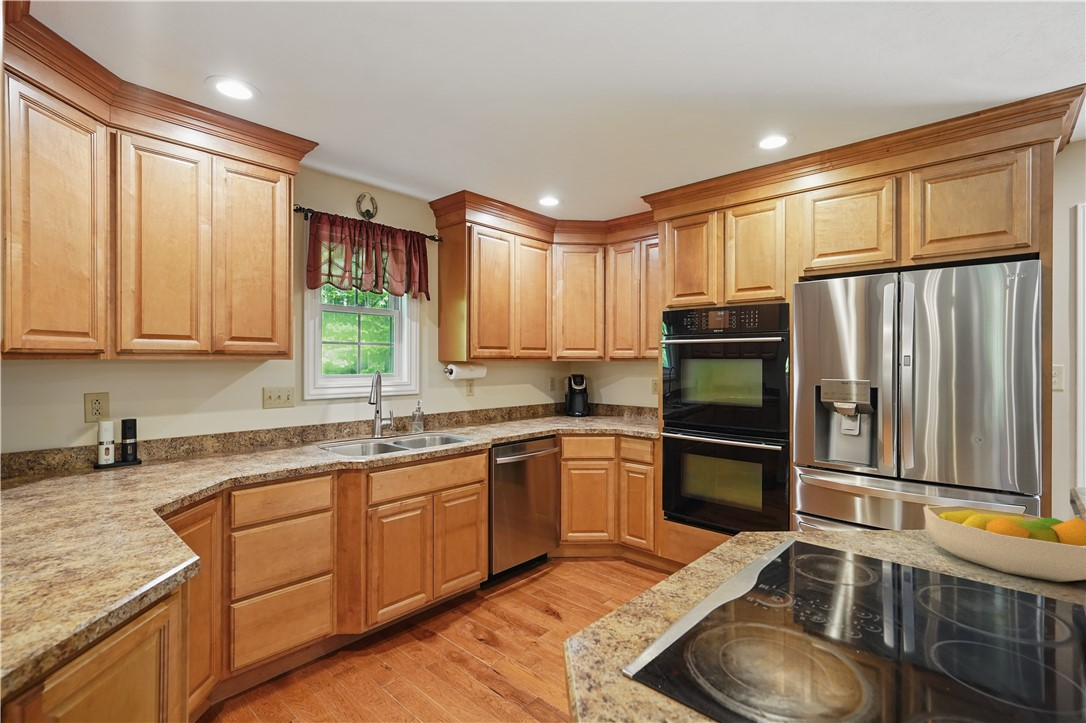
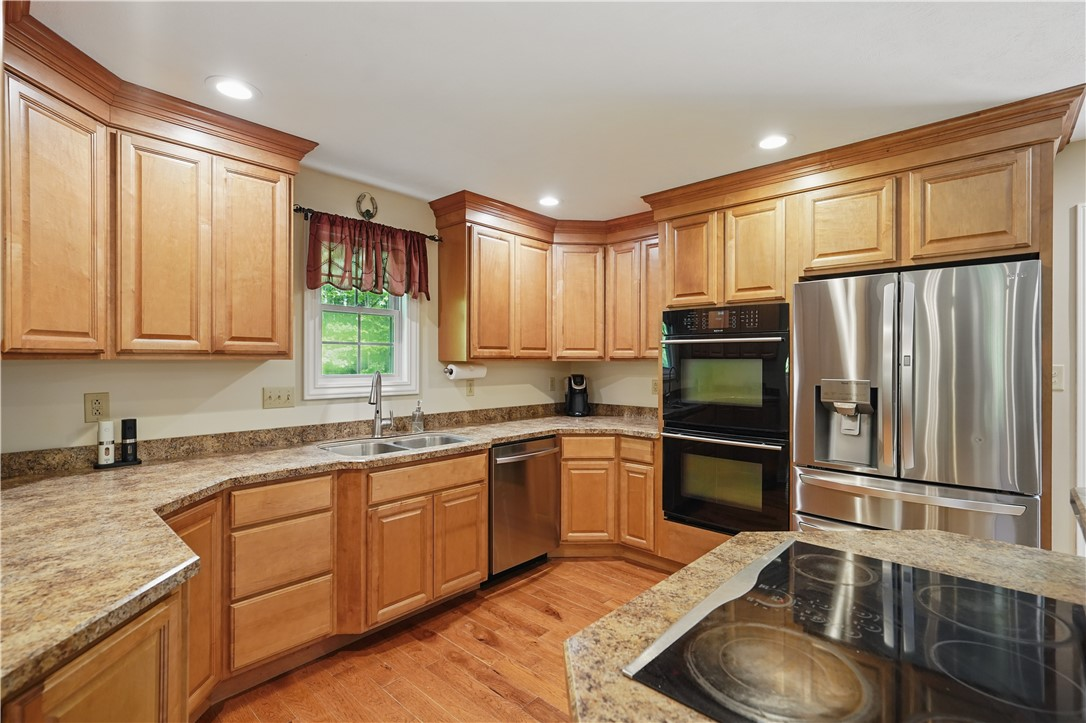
- fruit bowl [922,504,1086,583]
